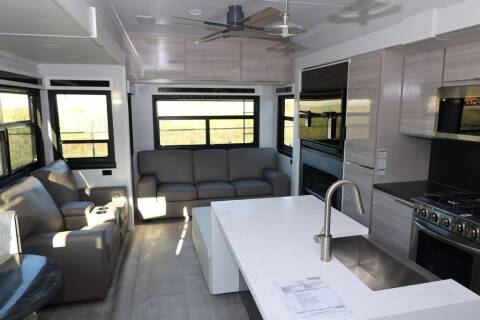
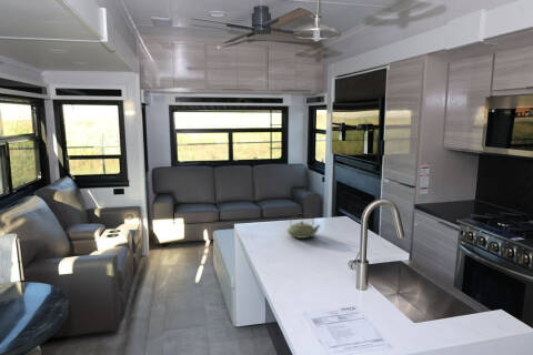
+ teapot [285,212,322,240]
